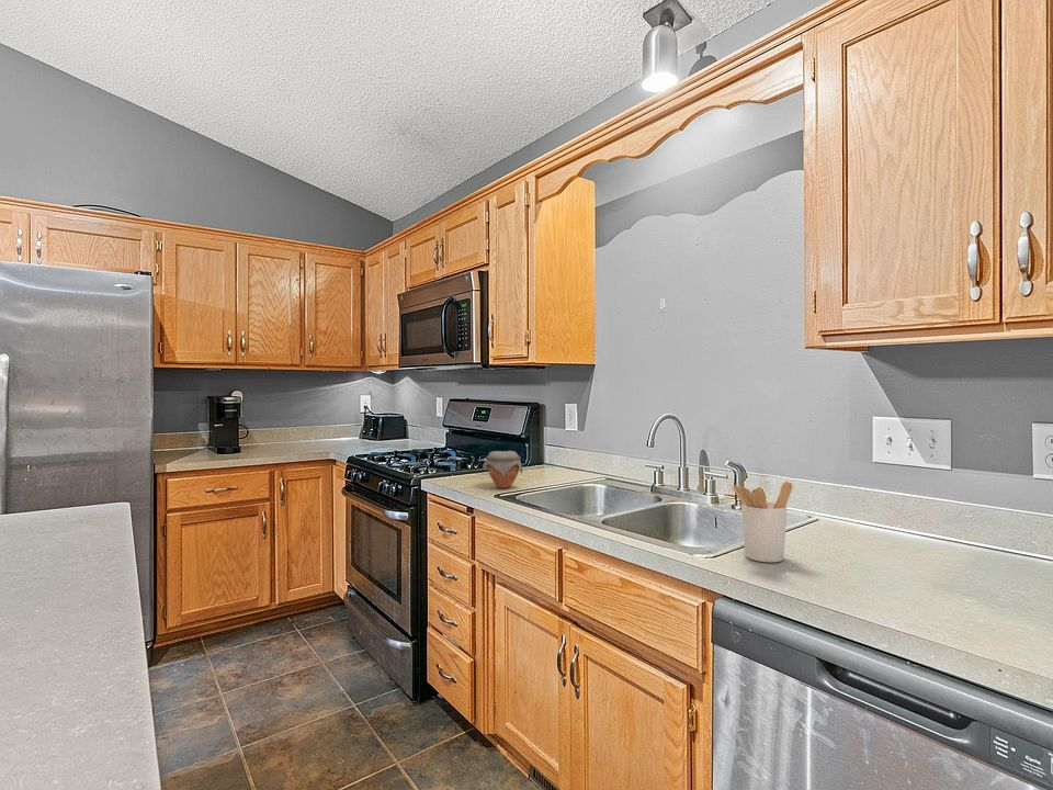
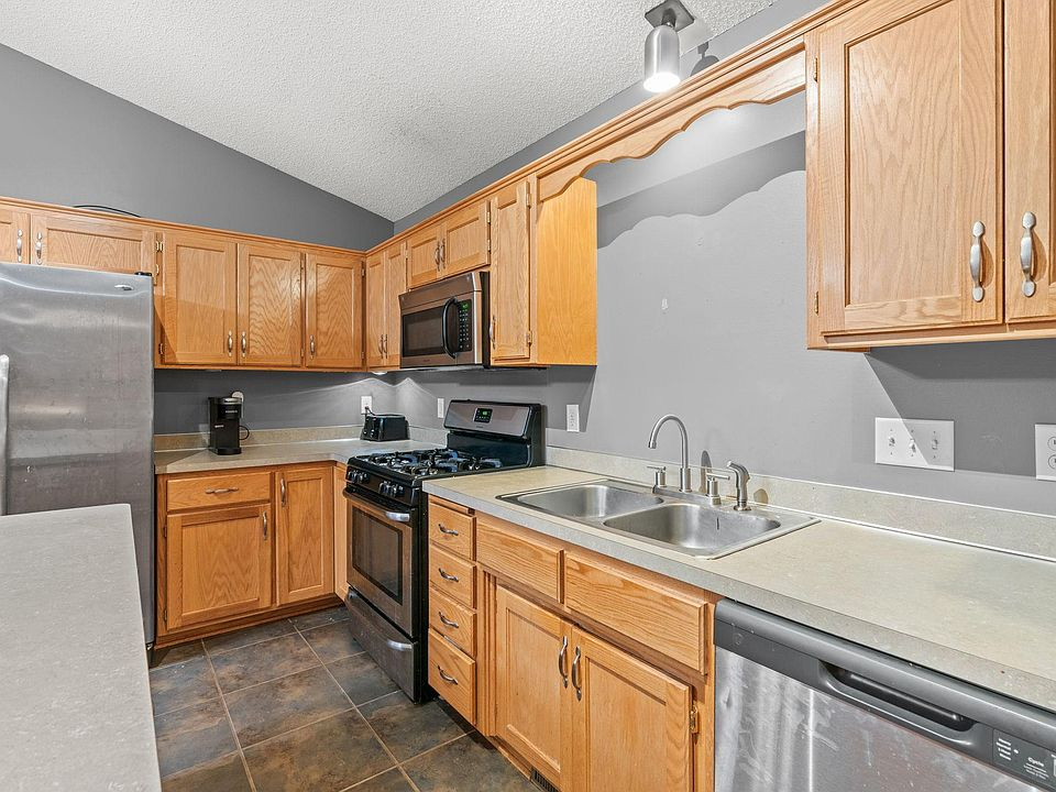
- utensil holder [731,481,794,563]
- jar [482,450,523,489]
